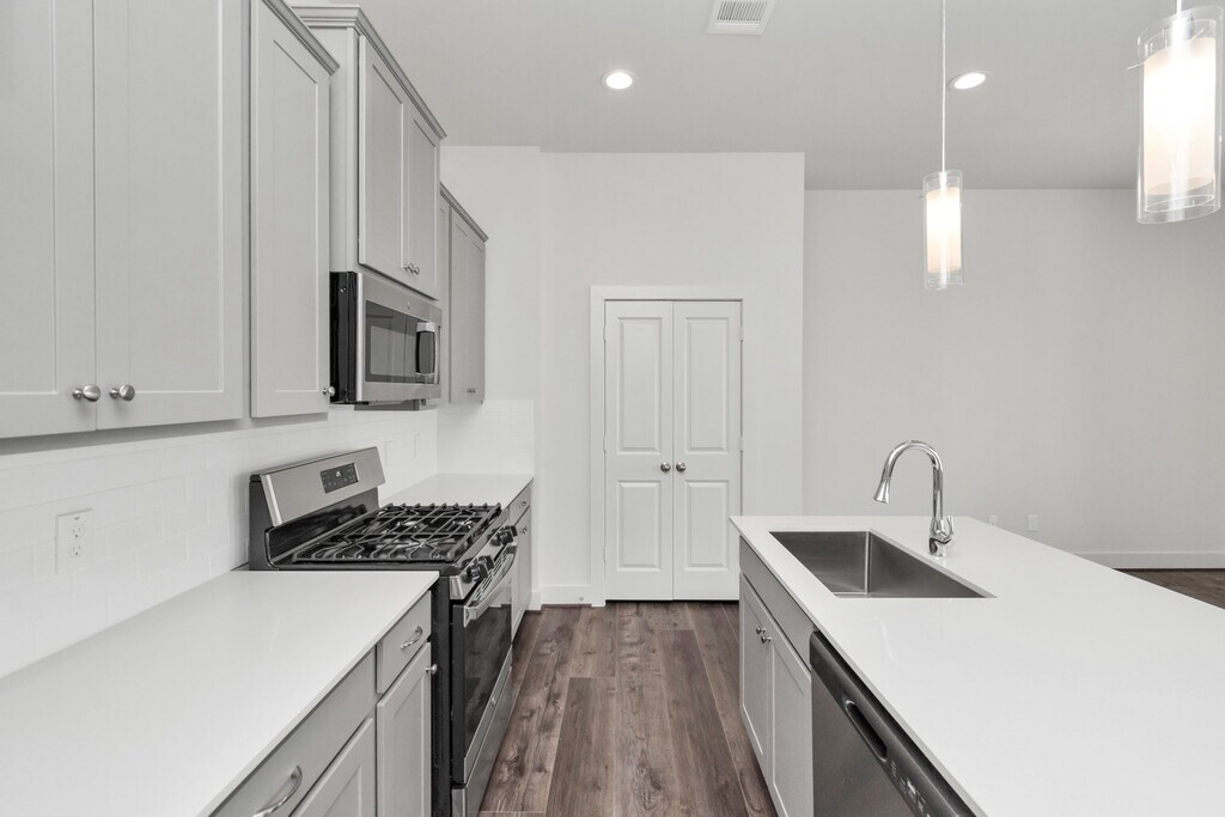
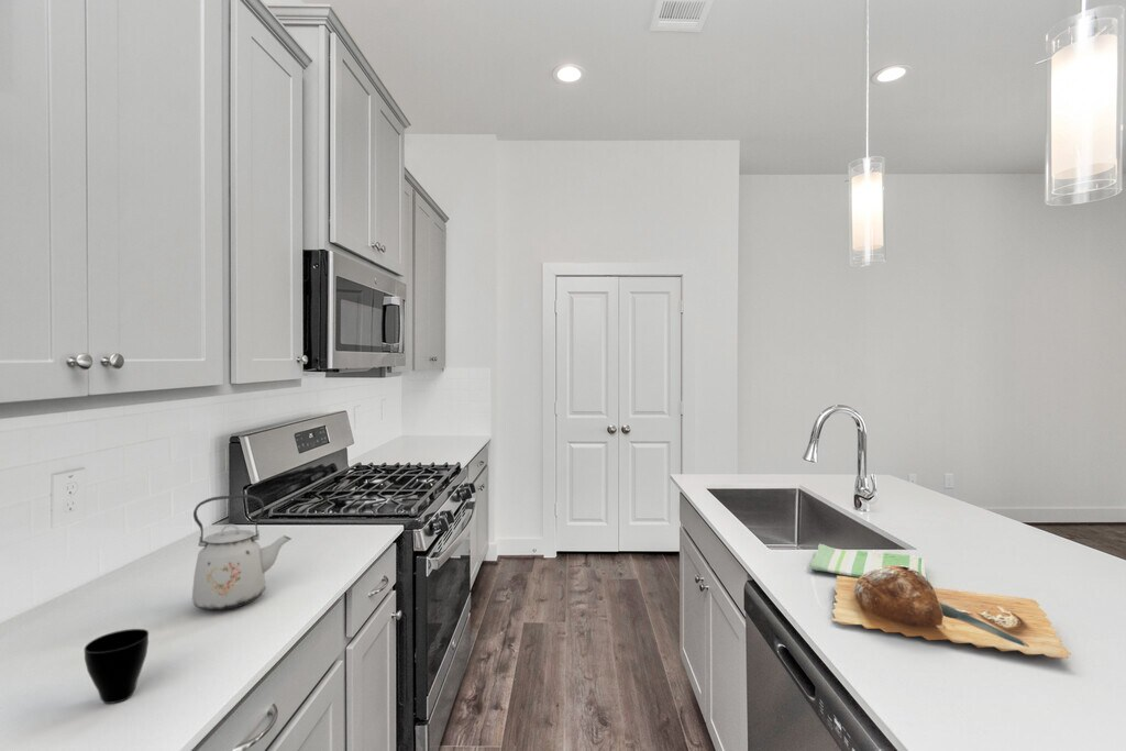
+ cup [84,628,150,705]
+ chopping board [830,565,1072,660]
+ kettle [191,494,292,611]
+ dish towel [809,543,927,578]
